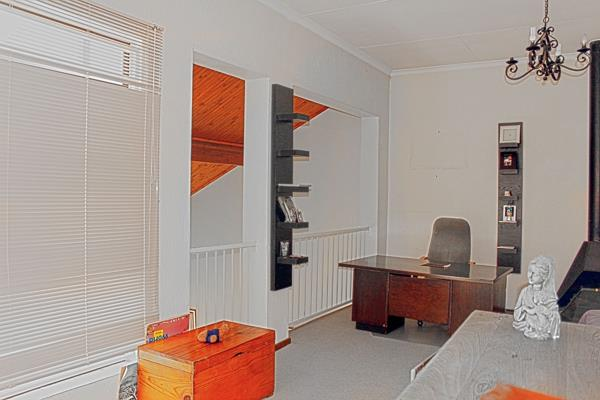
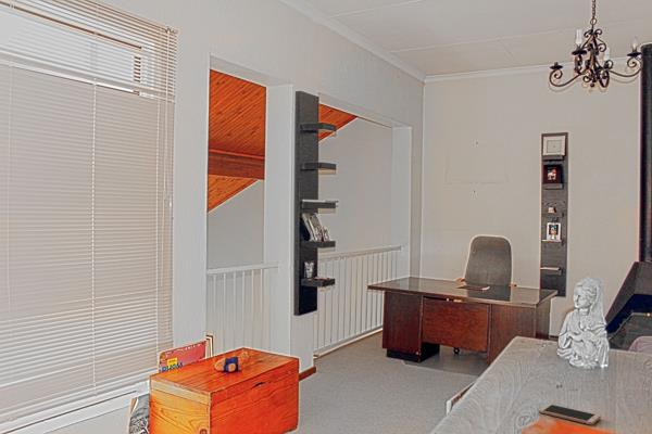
+ smartphone [537,403,602,425]
